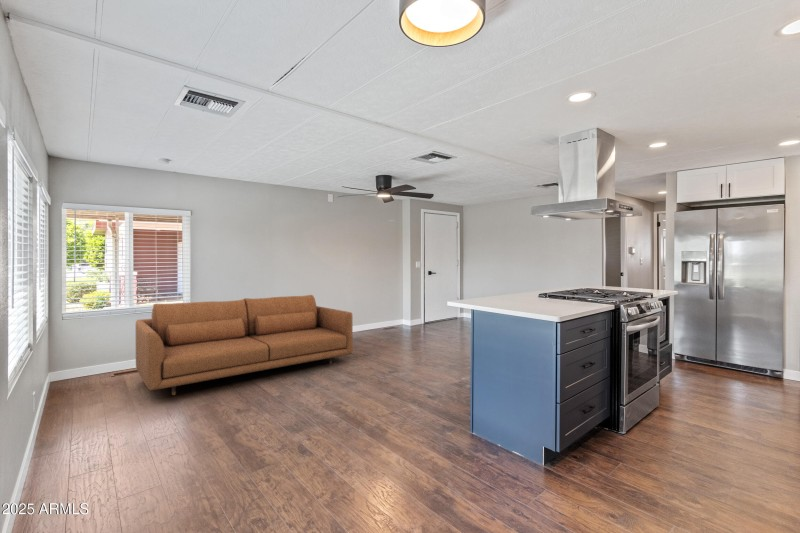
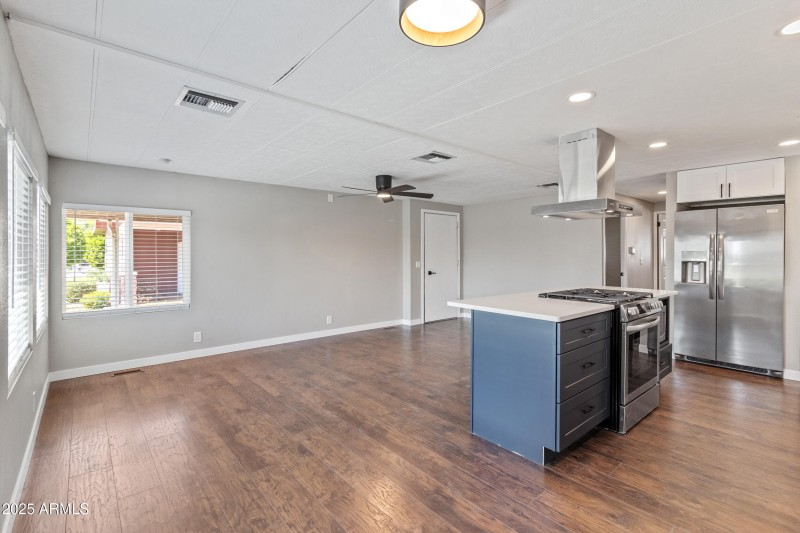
- sofa [135,294,354,396]
